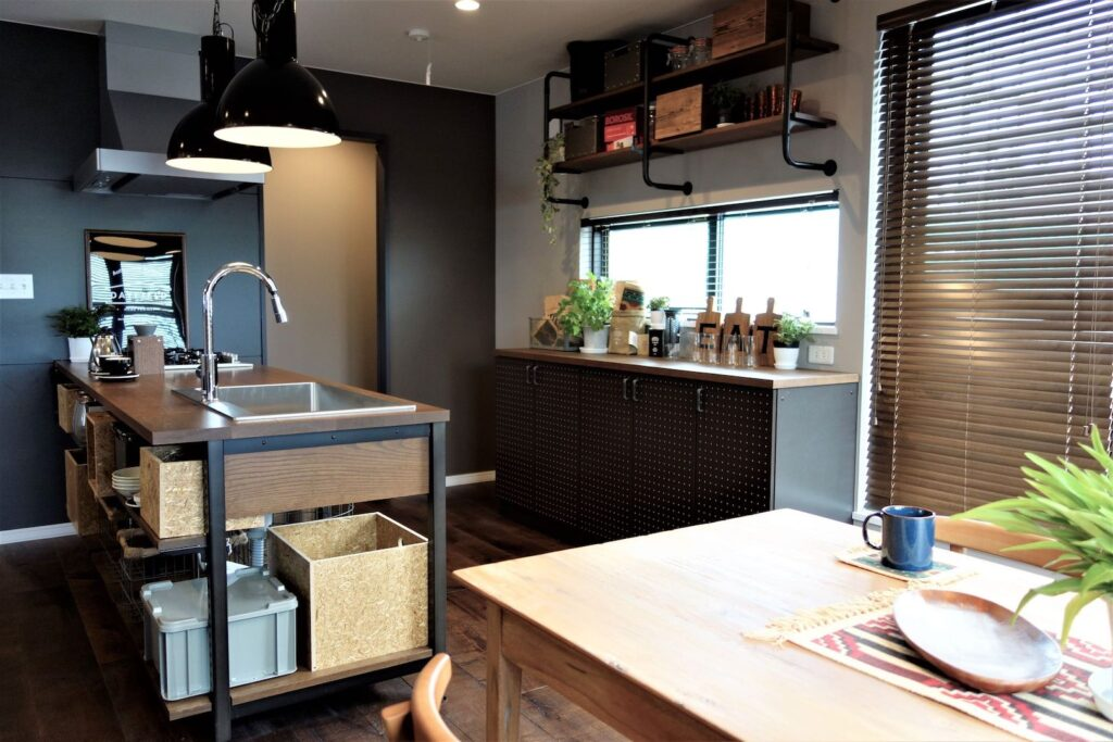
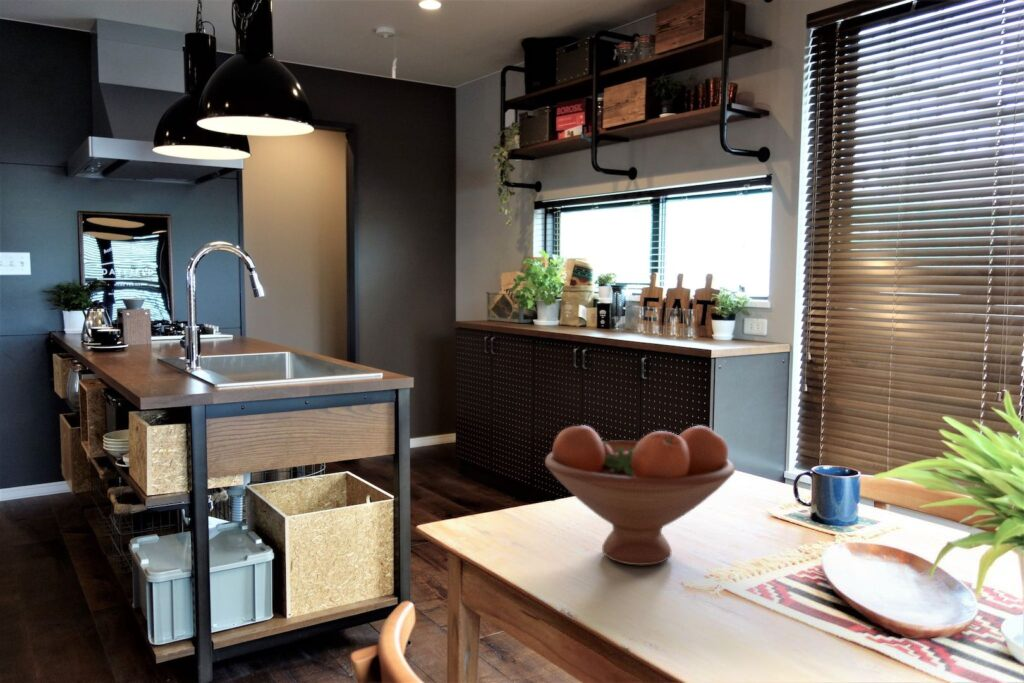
+ fruit bowl [544,424,736,567]
